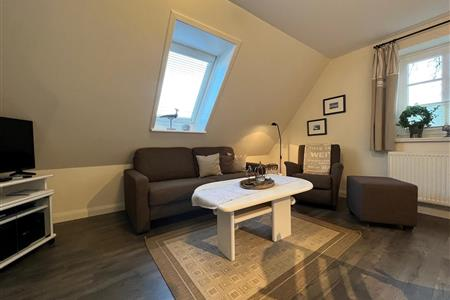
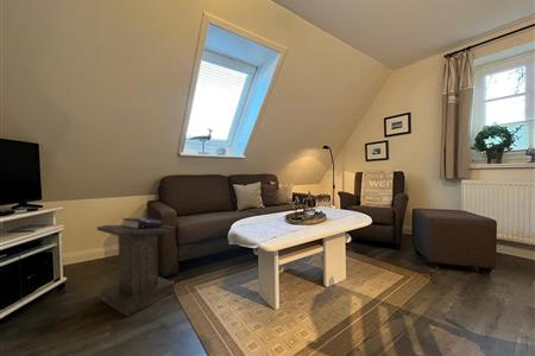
+ lectern [96,217,175,317]
